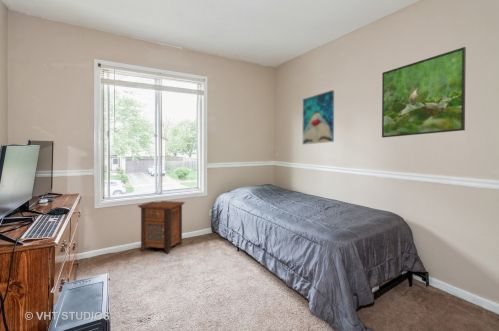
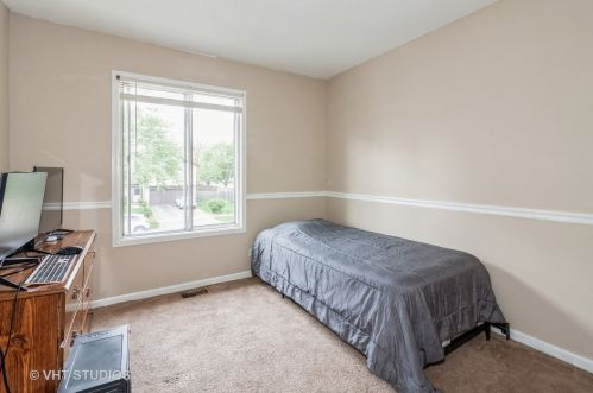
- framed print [381,46,467,139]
- nightstand [137,200,186,254]
- wall art [302,89,335,145]
